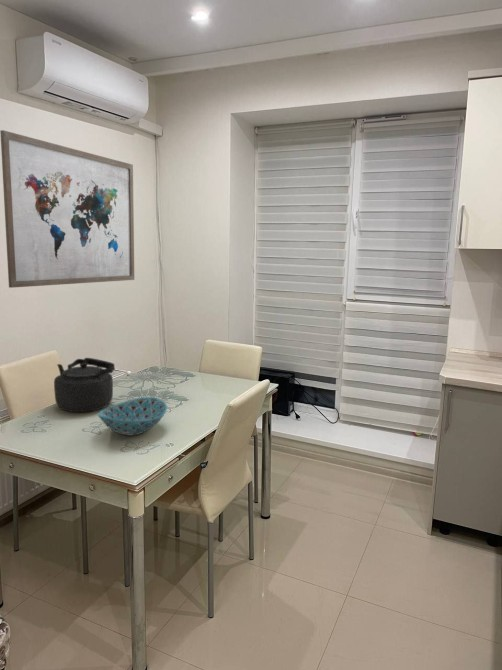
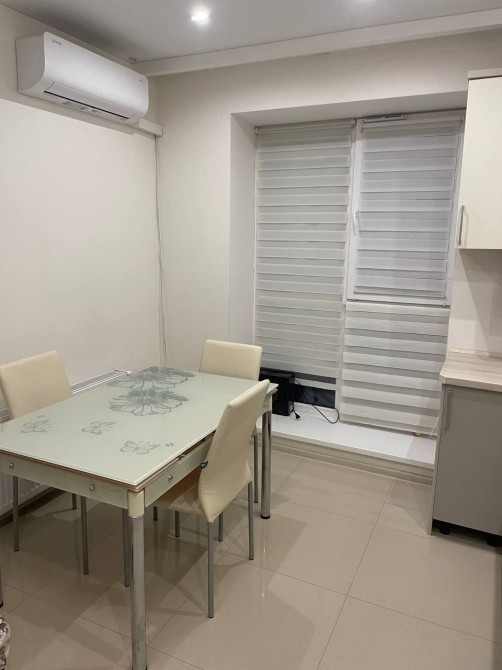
- wall art [0,129,135,289]
- bowl [96,396,168,437]
- kettle [53,357,116,413]
